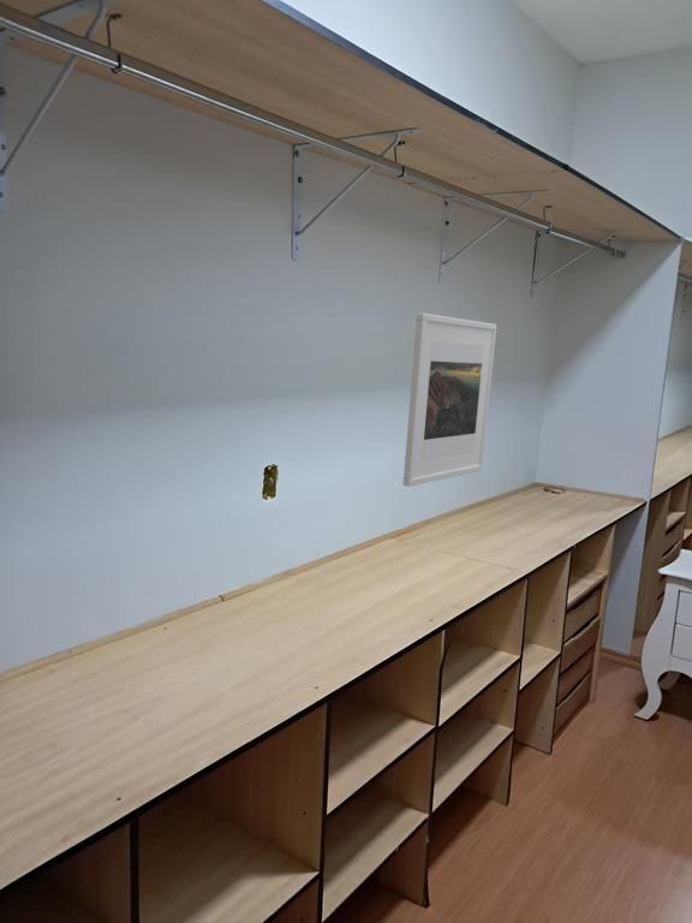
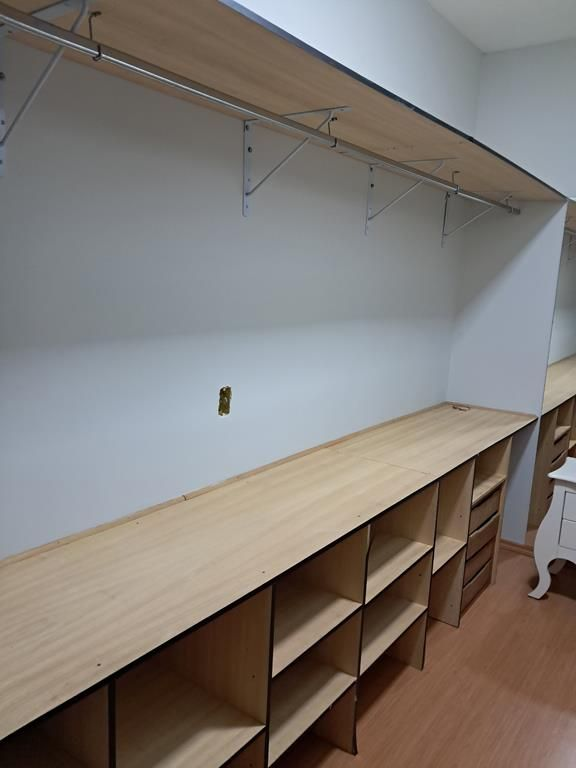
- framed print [402,312,497,488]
